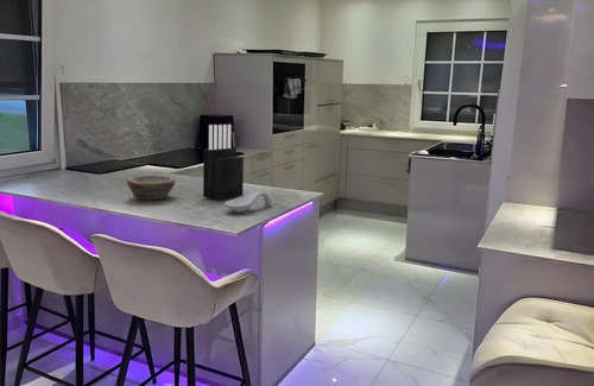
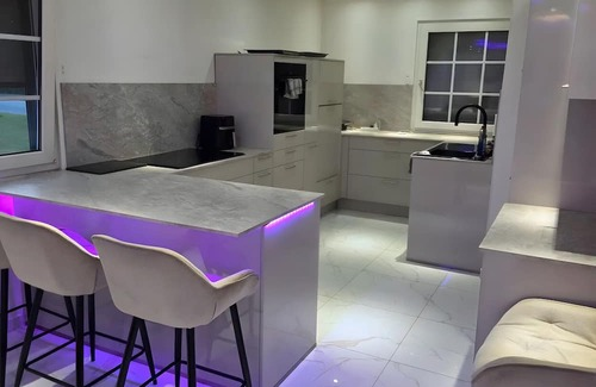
- knife block [202,124,245,201]
- spoon rest [223,191,273,214]
- bowl [126,175,176,201]
